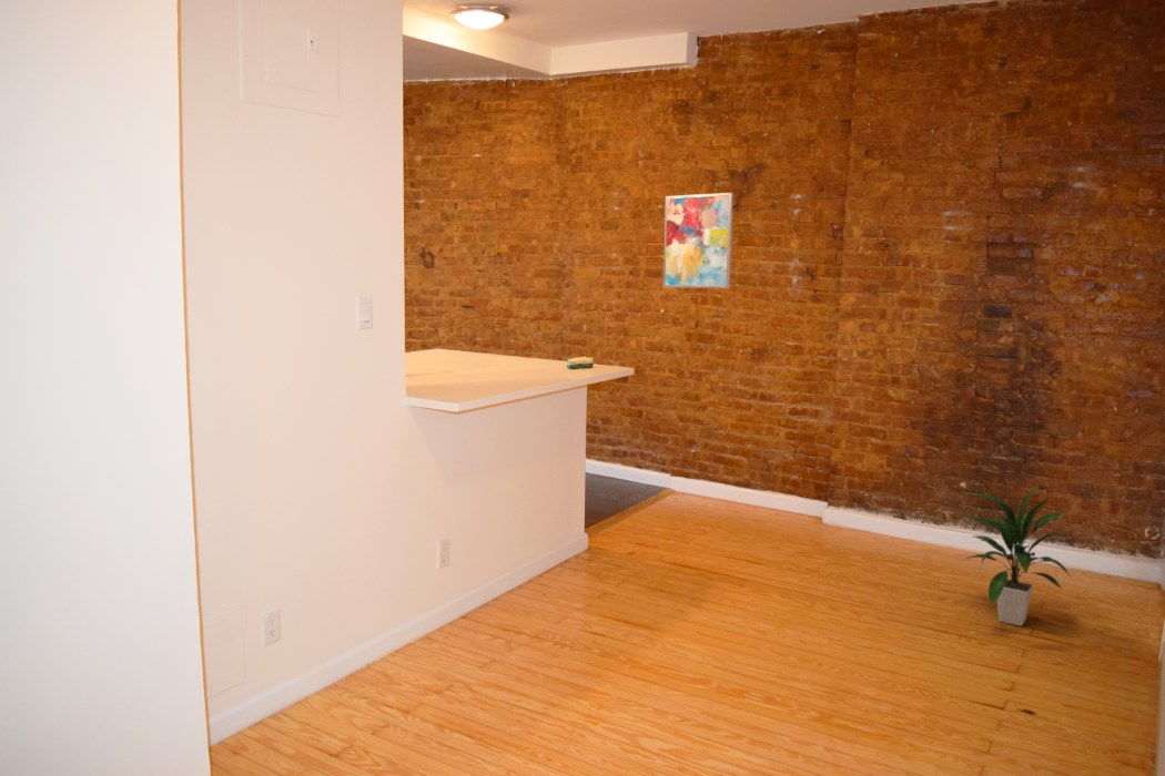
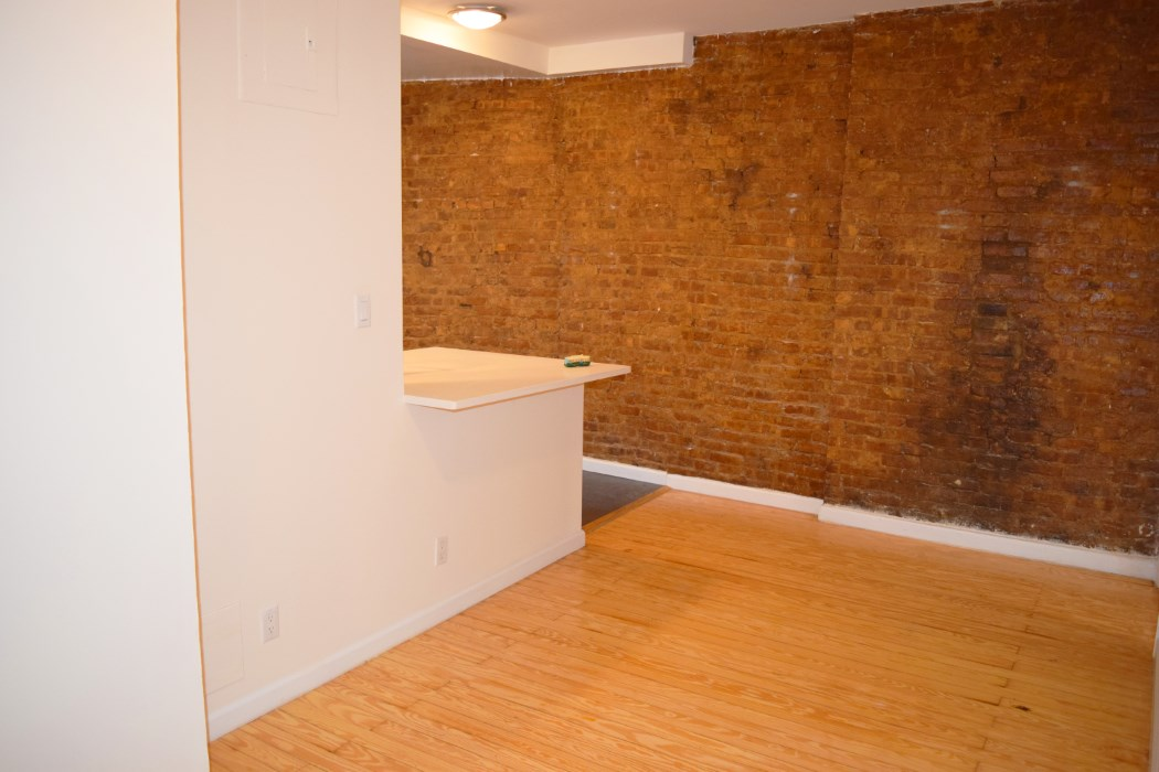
- wall art [662,192,735,289]
- indoor plant [961,486,1074,627]
